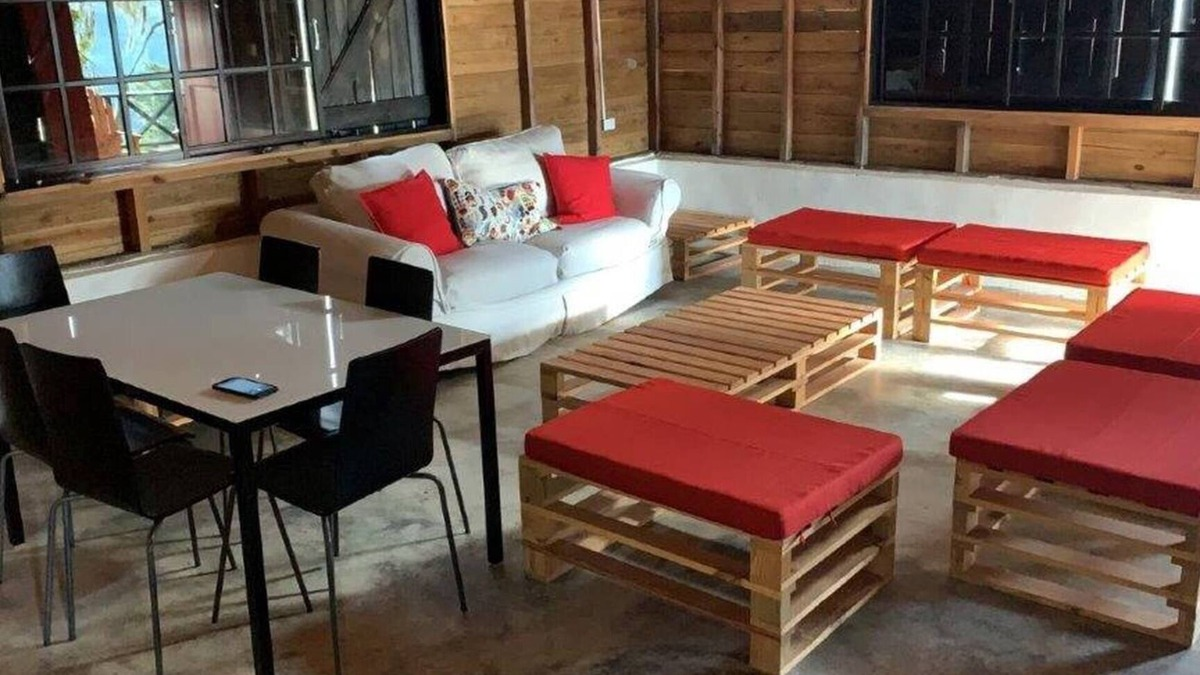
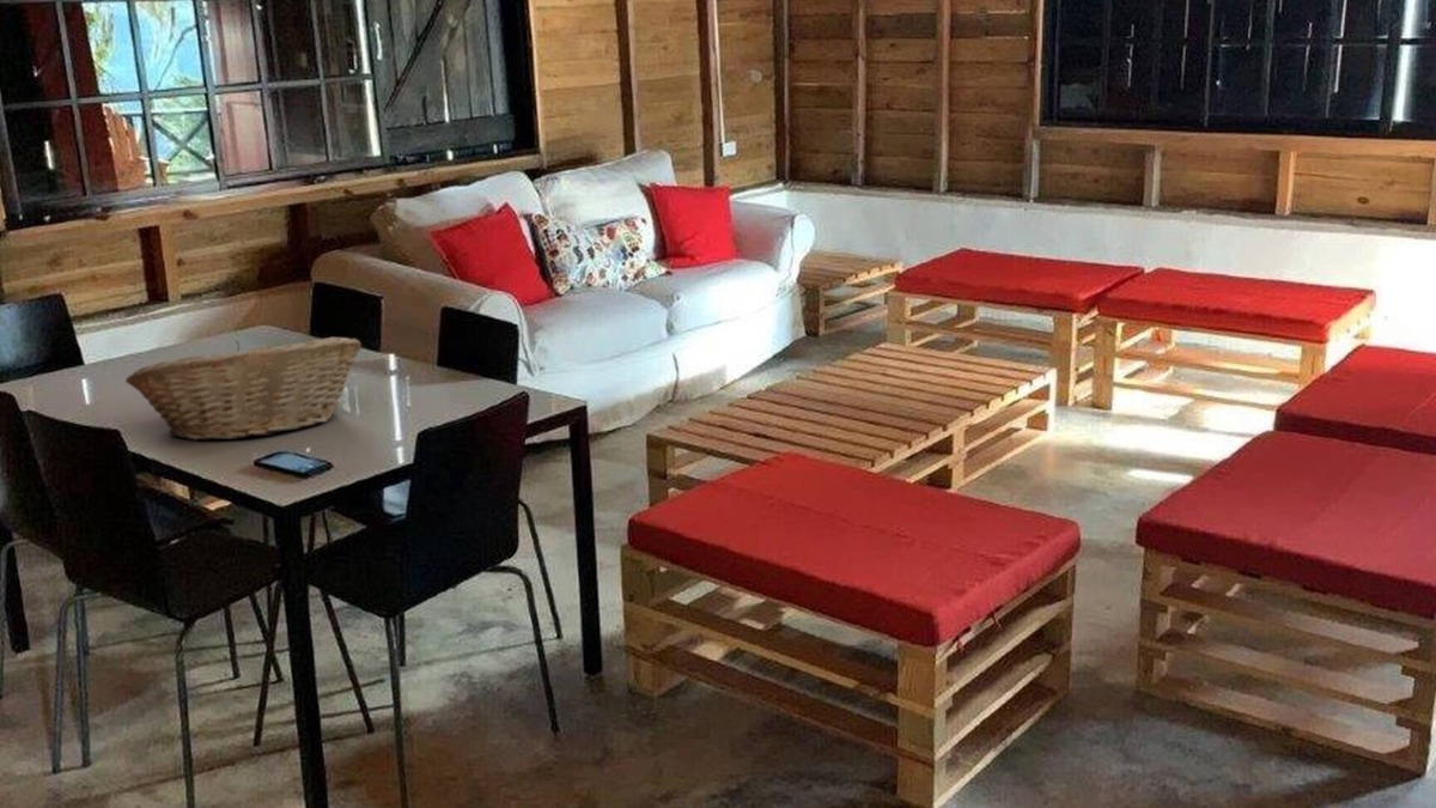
+ fruit basket [124,336,363,442]
